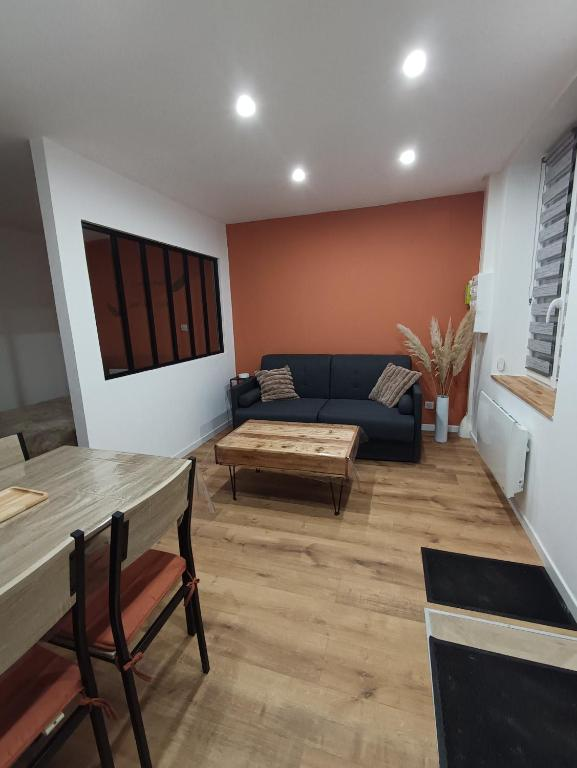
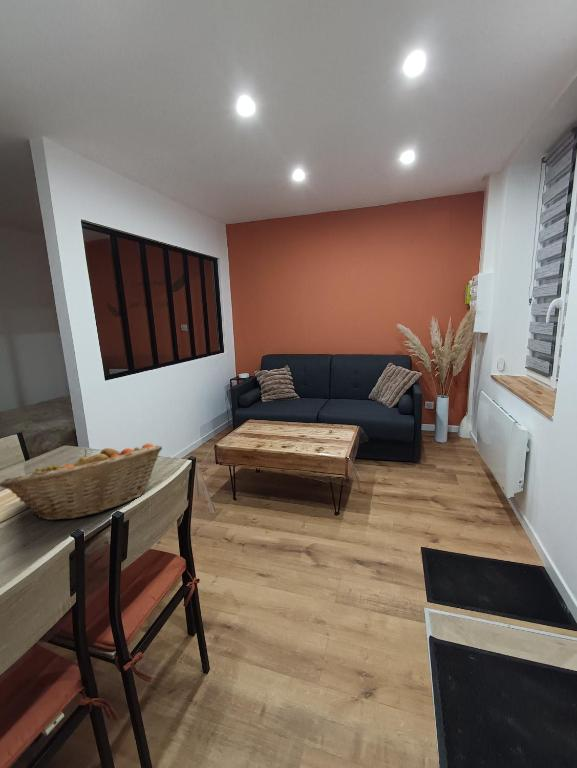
+ fruit basket [0,443,163,521]
